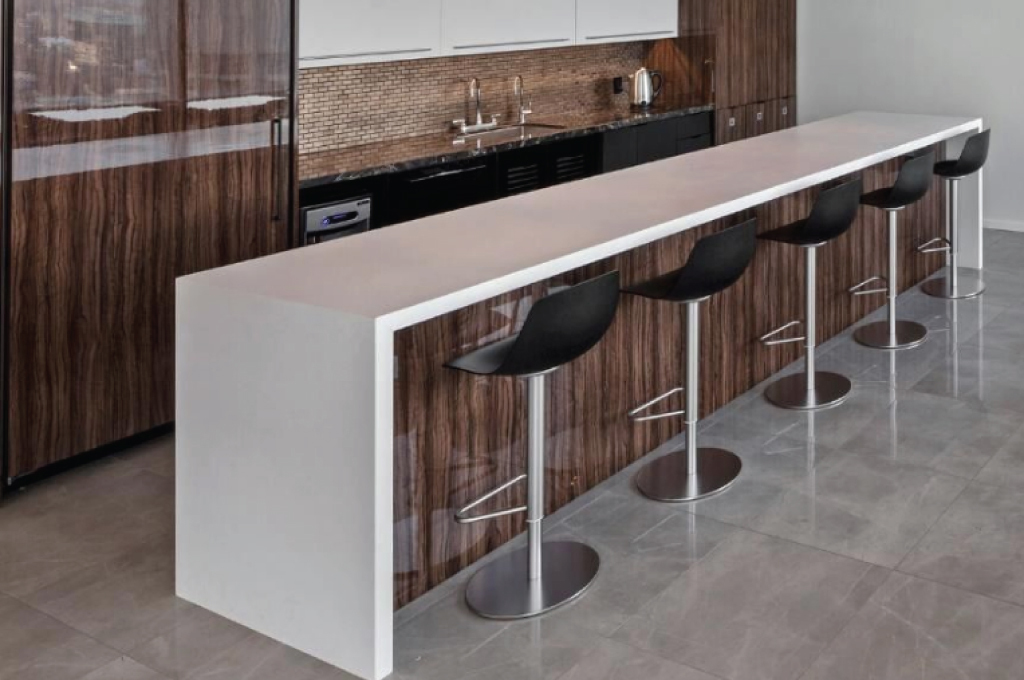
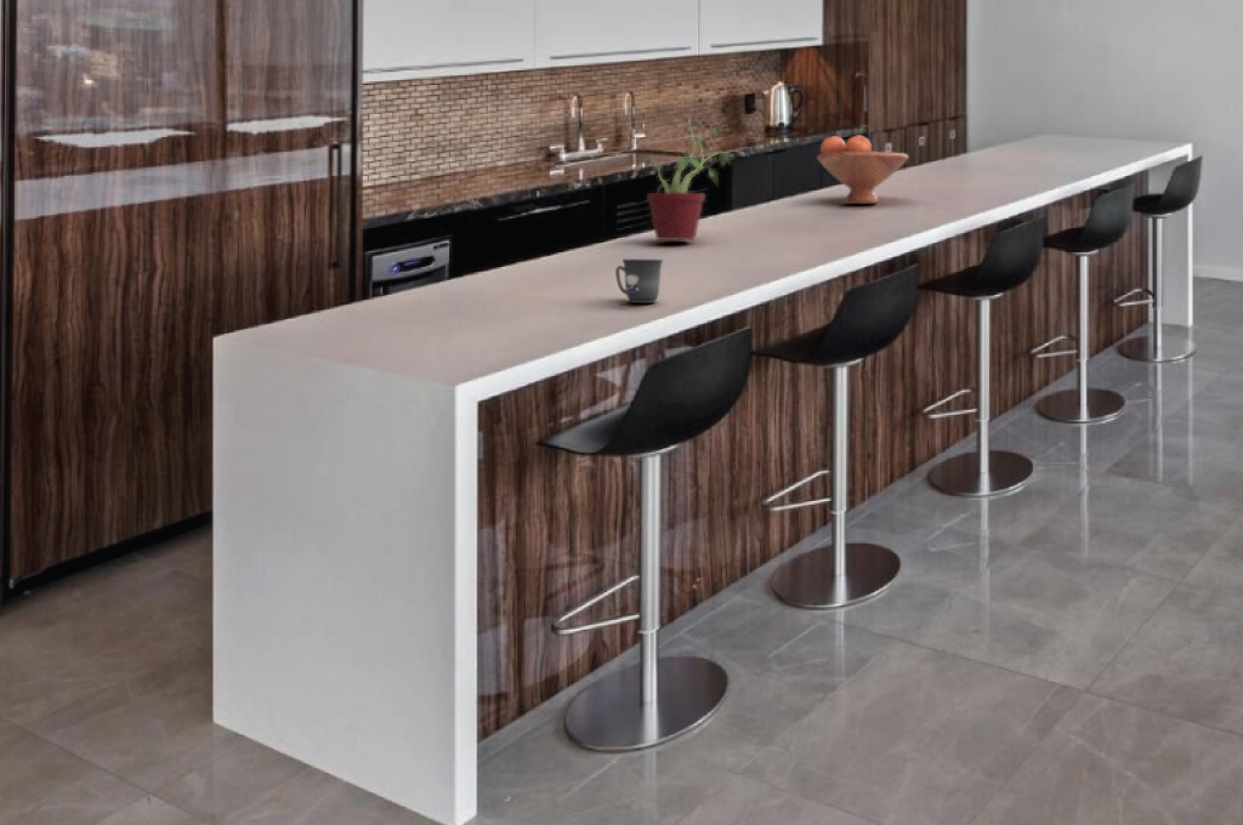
+ mug [614,258,664,305]
+ fruit bowl [816,135,909,205]
+ potted plant [636,116,733,241]
